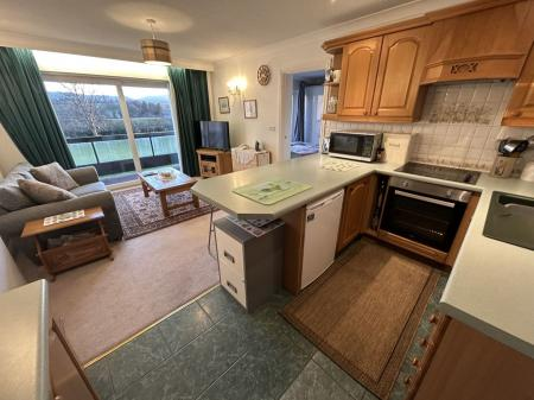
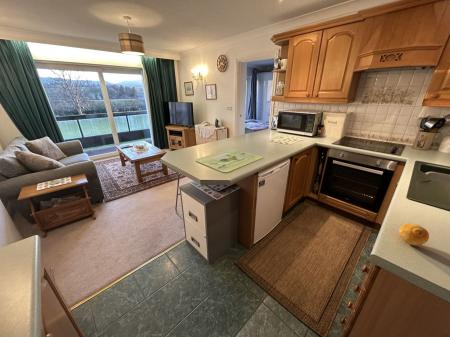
+ fruit [398,223,430,246]
